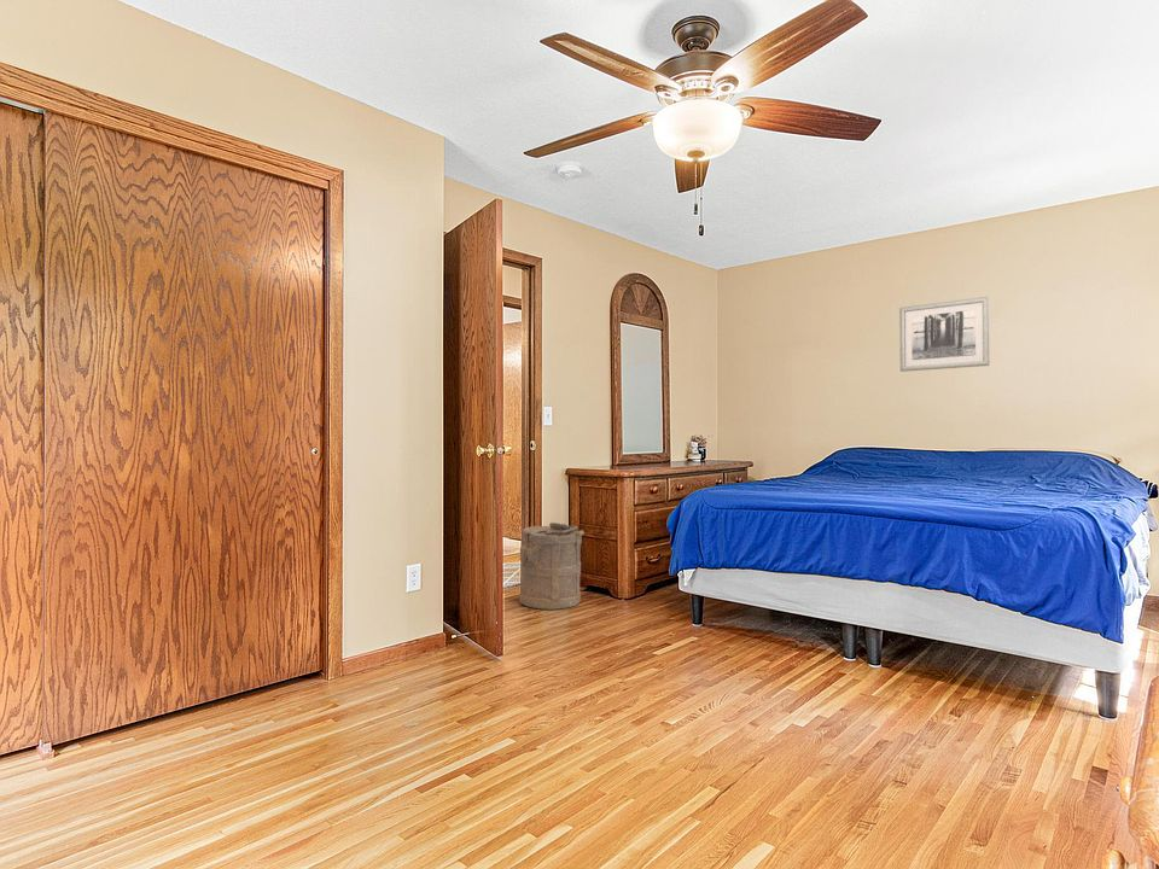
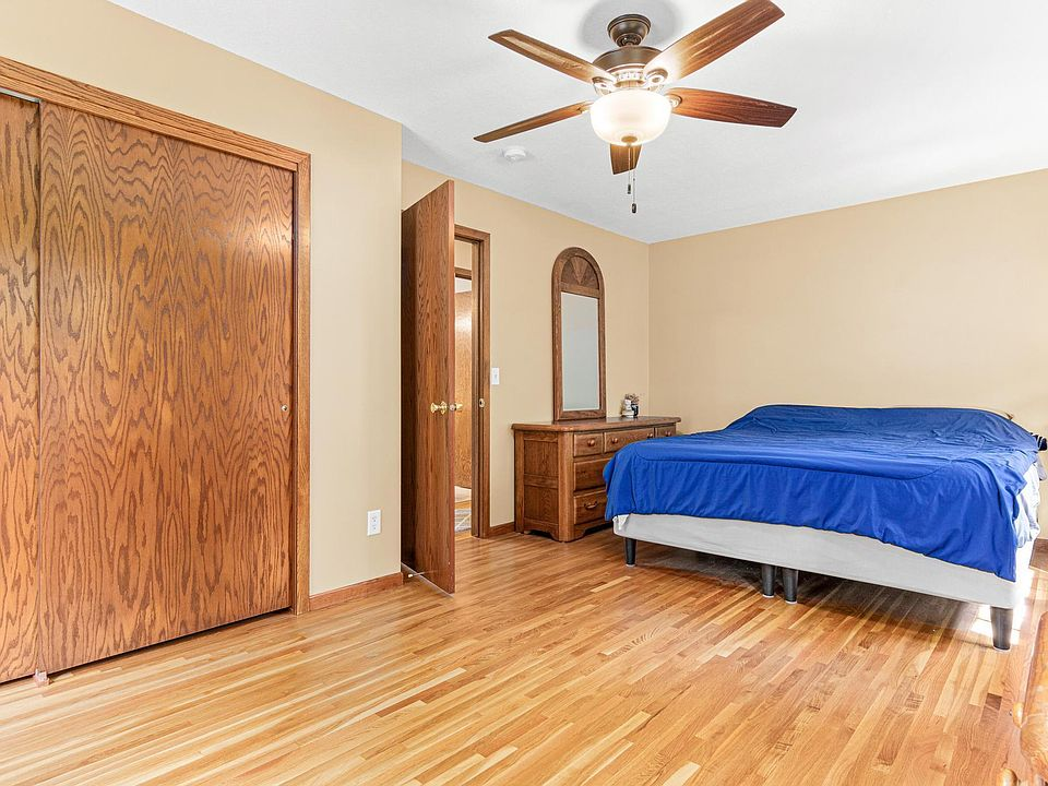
- wall art [898,296,990,373]
- laundry hamper [518,521,586,611]
